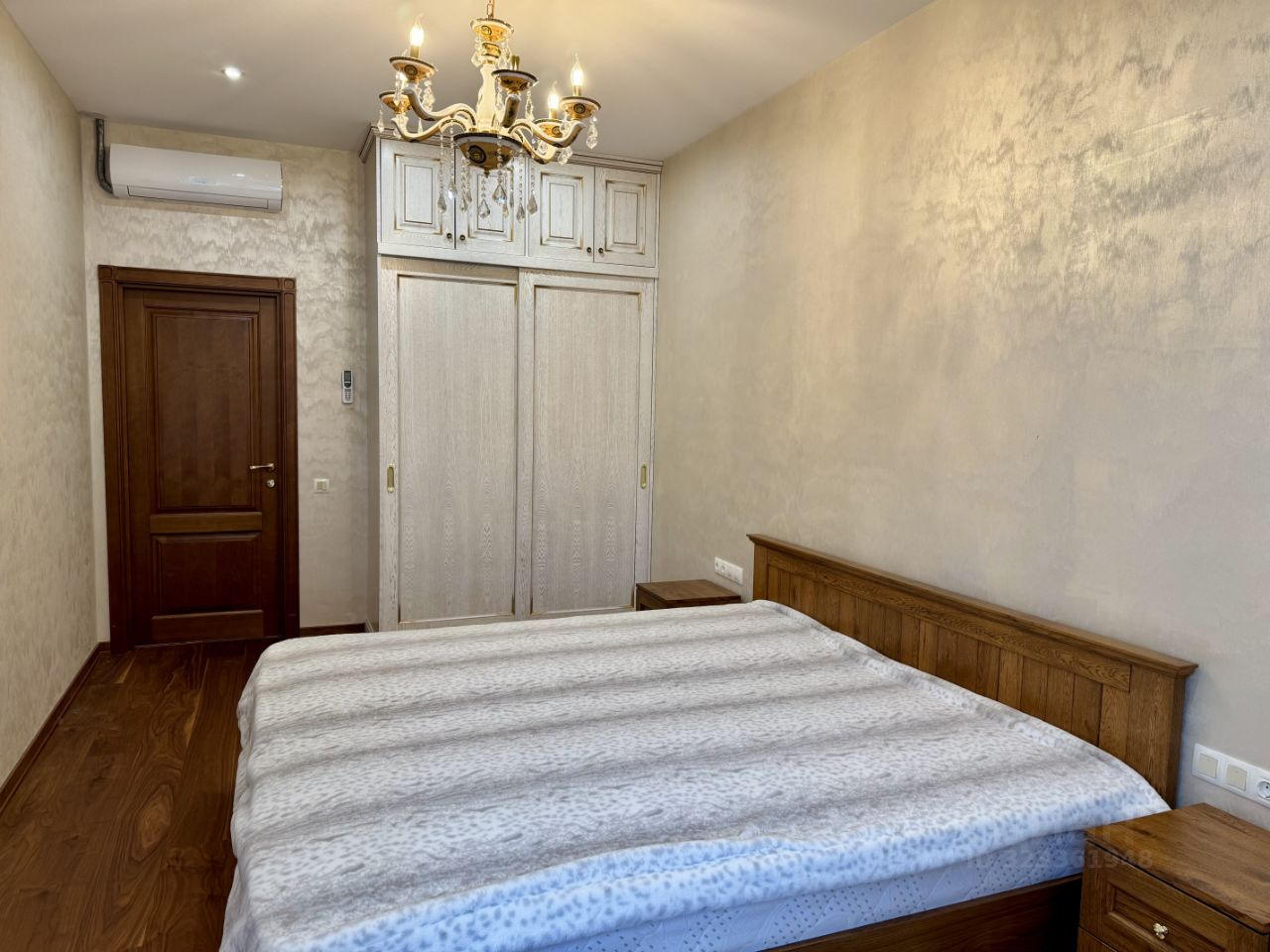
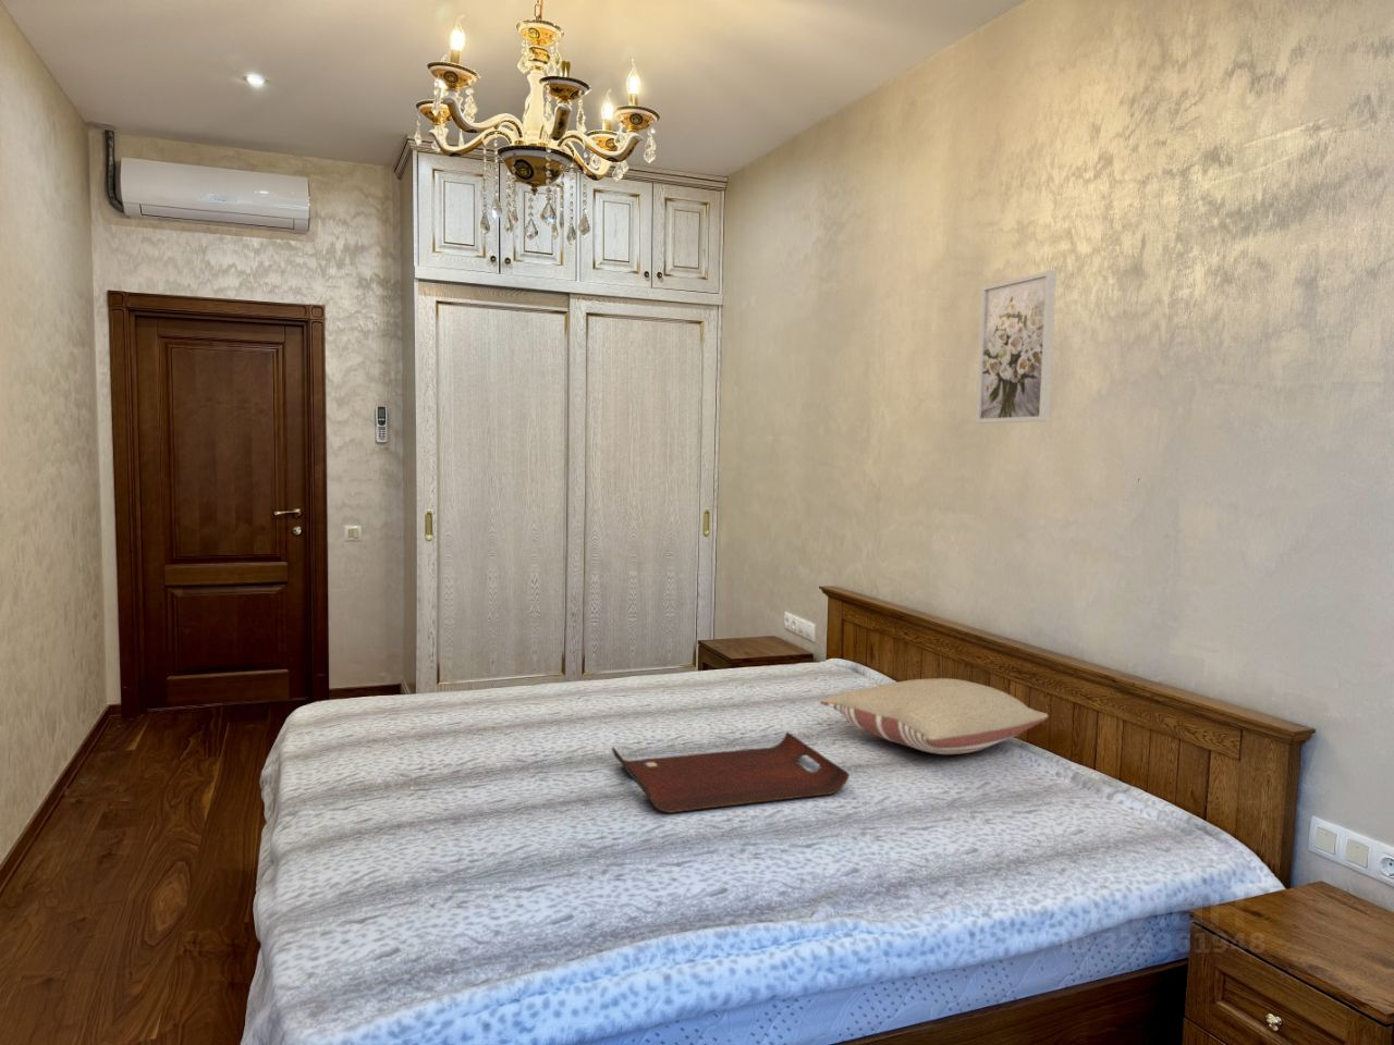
+ wall art [975,270,1057,425]
+ serving tray [611,730,851,814]
+ pillow [819,677,1048,755]
